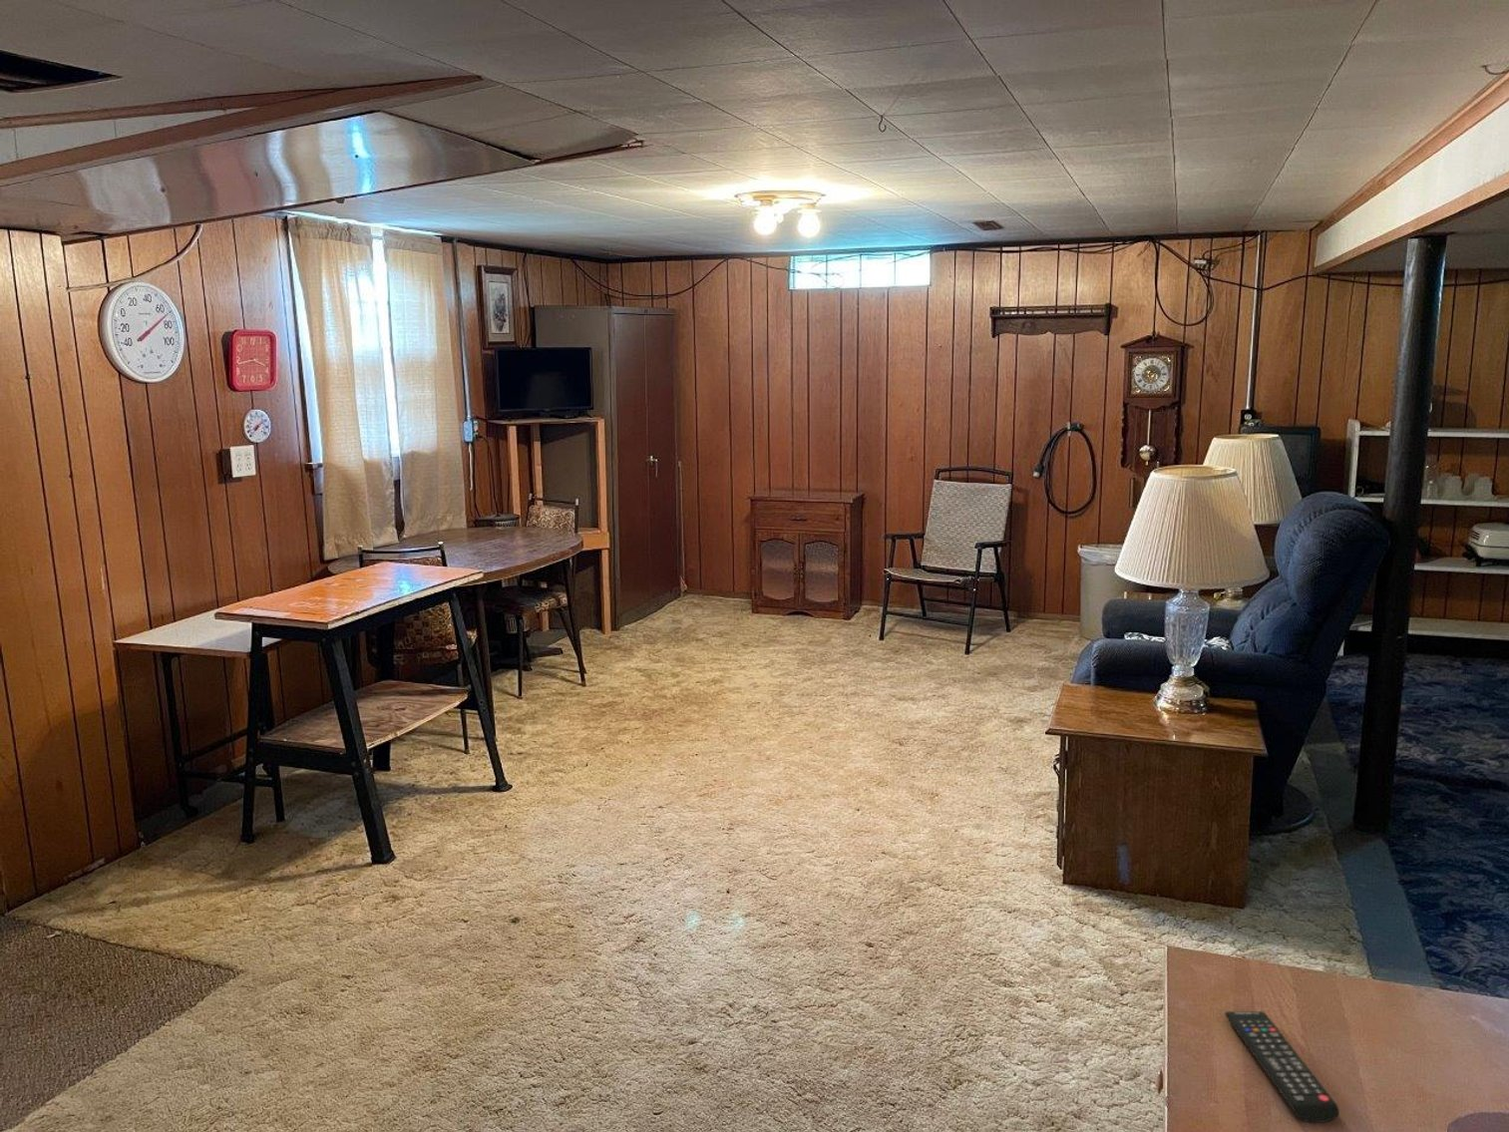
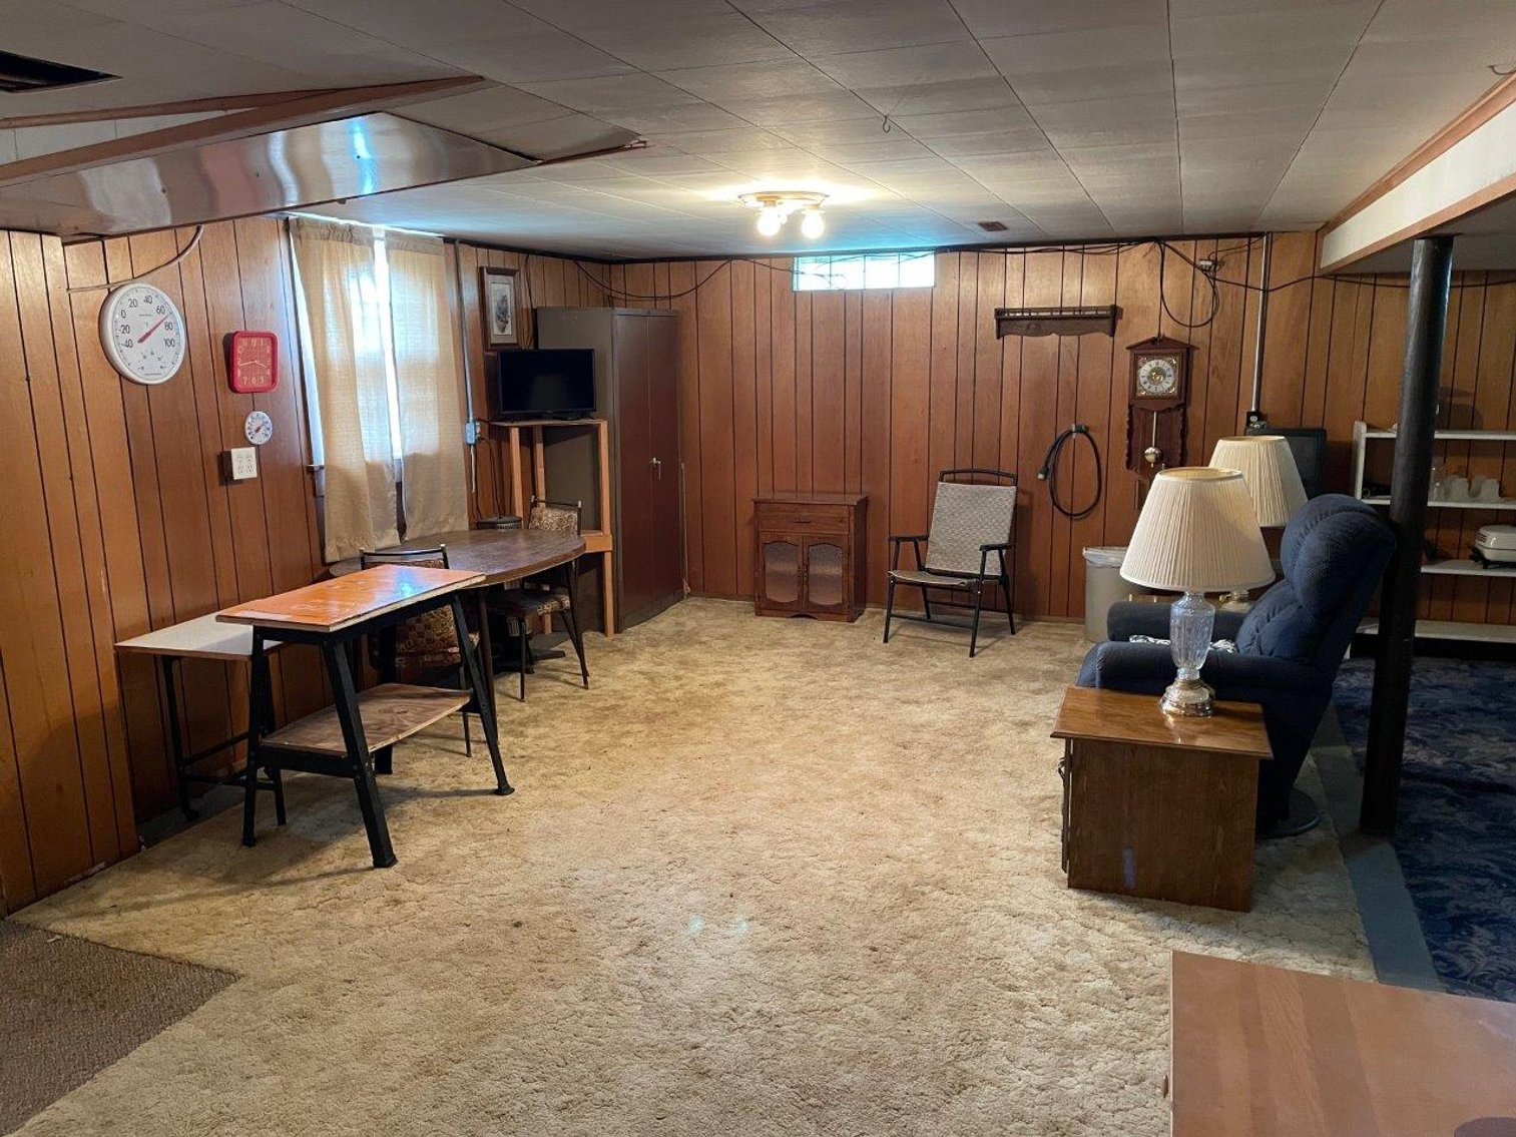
- remote control [1224,1011,1340,1122]
